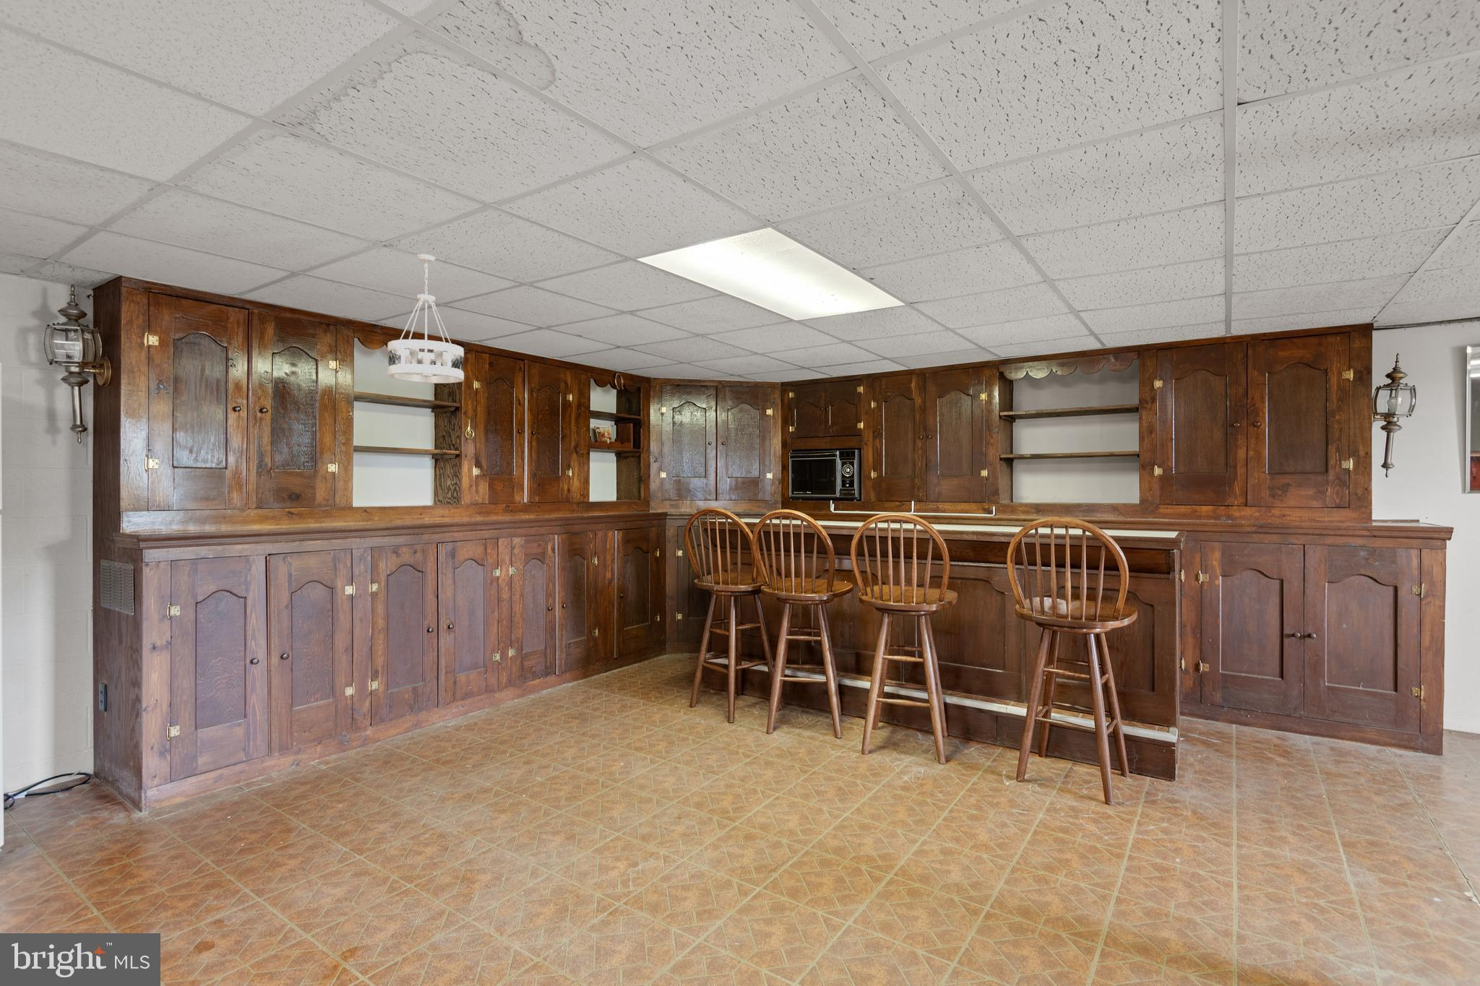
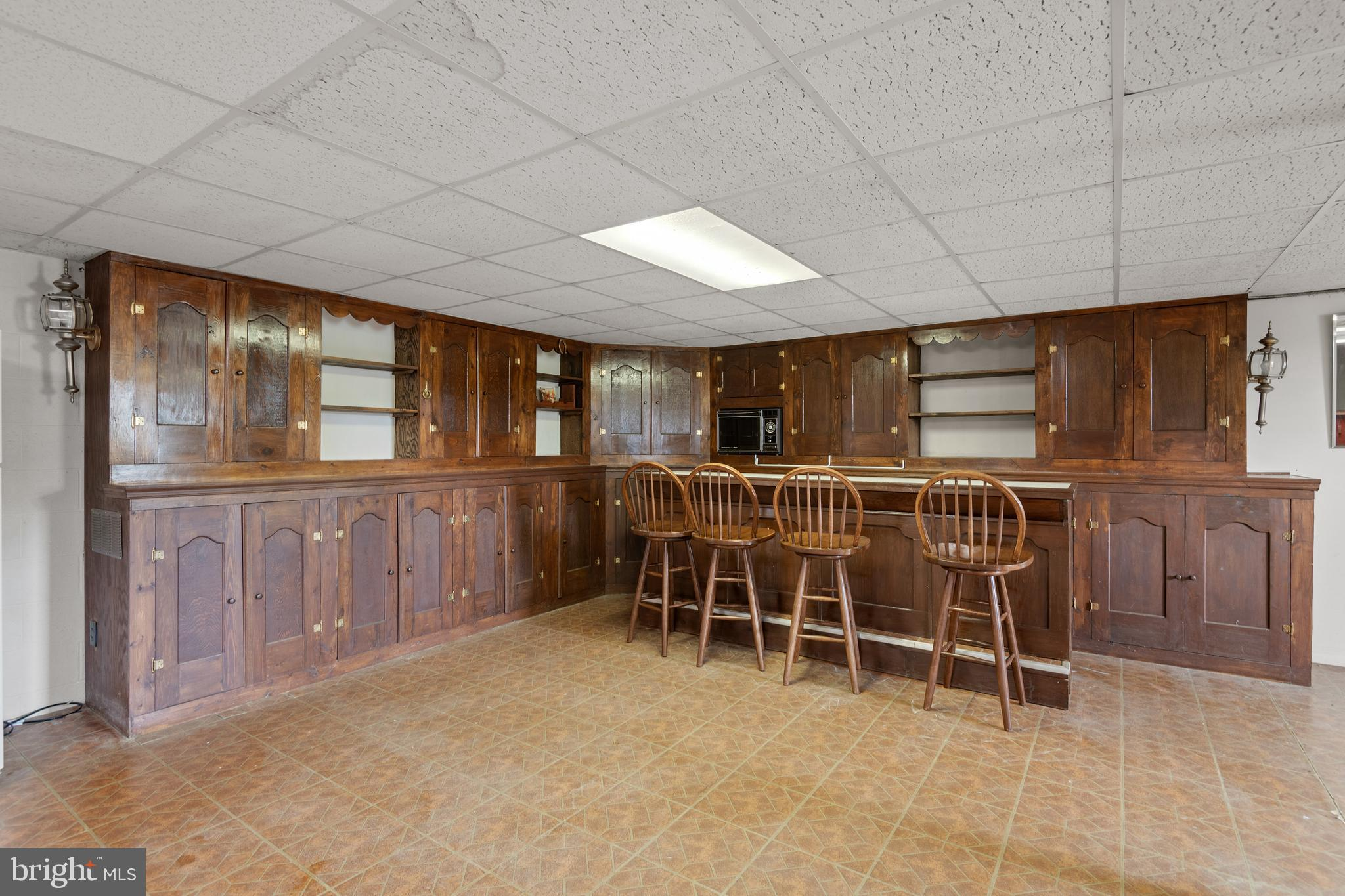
- ceiling light fixture [386,253,464,384]
